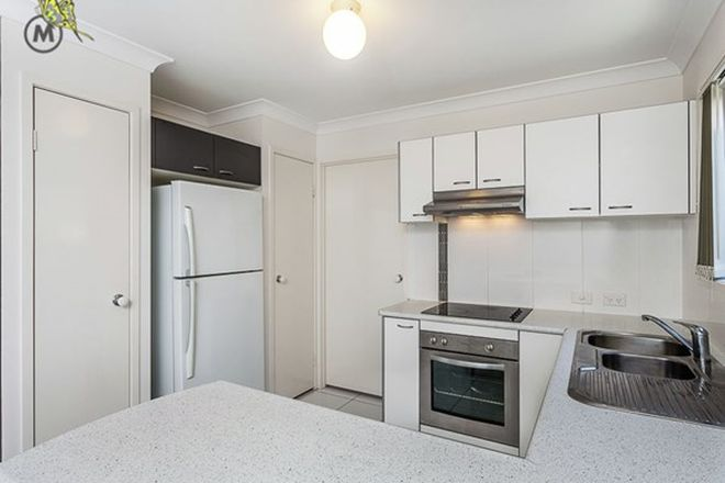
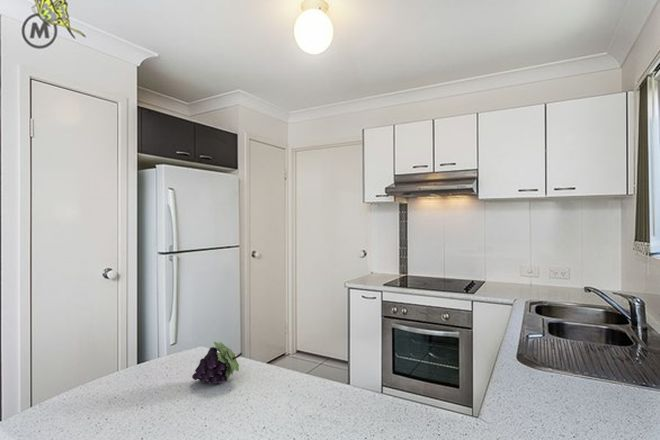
+ fruit [191,341,243,384]
